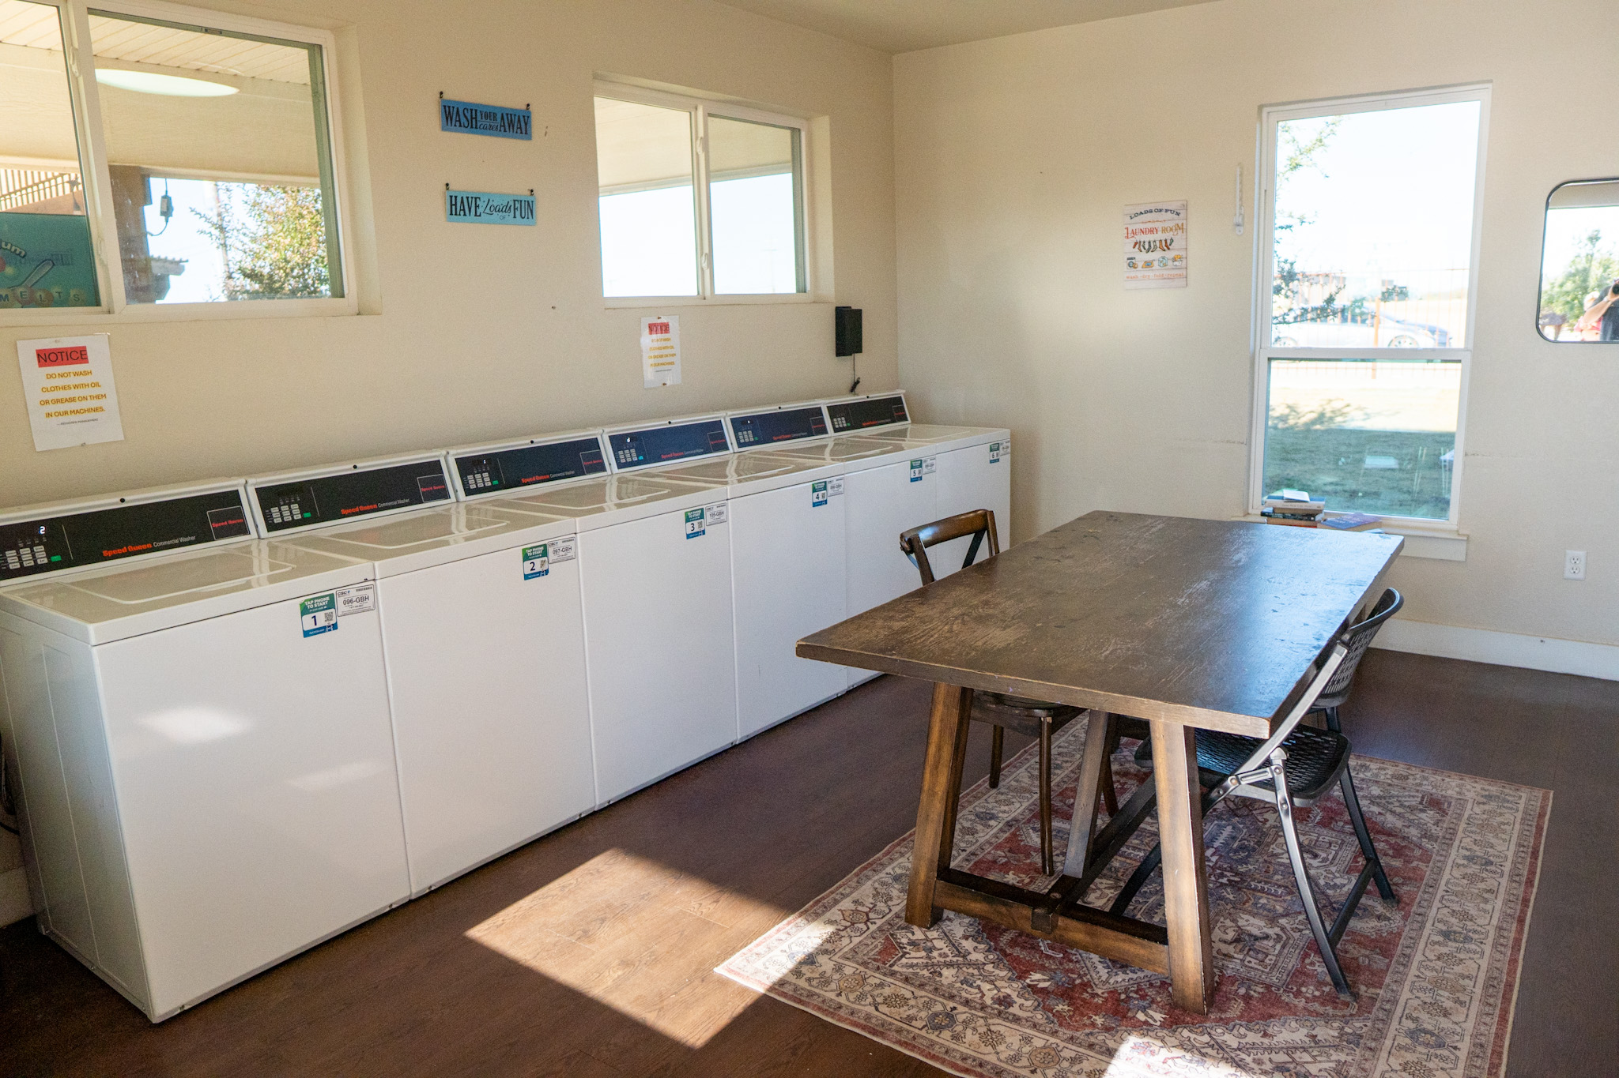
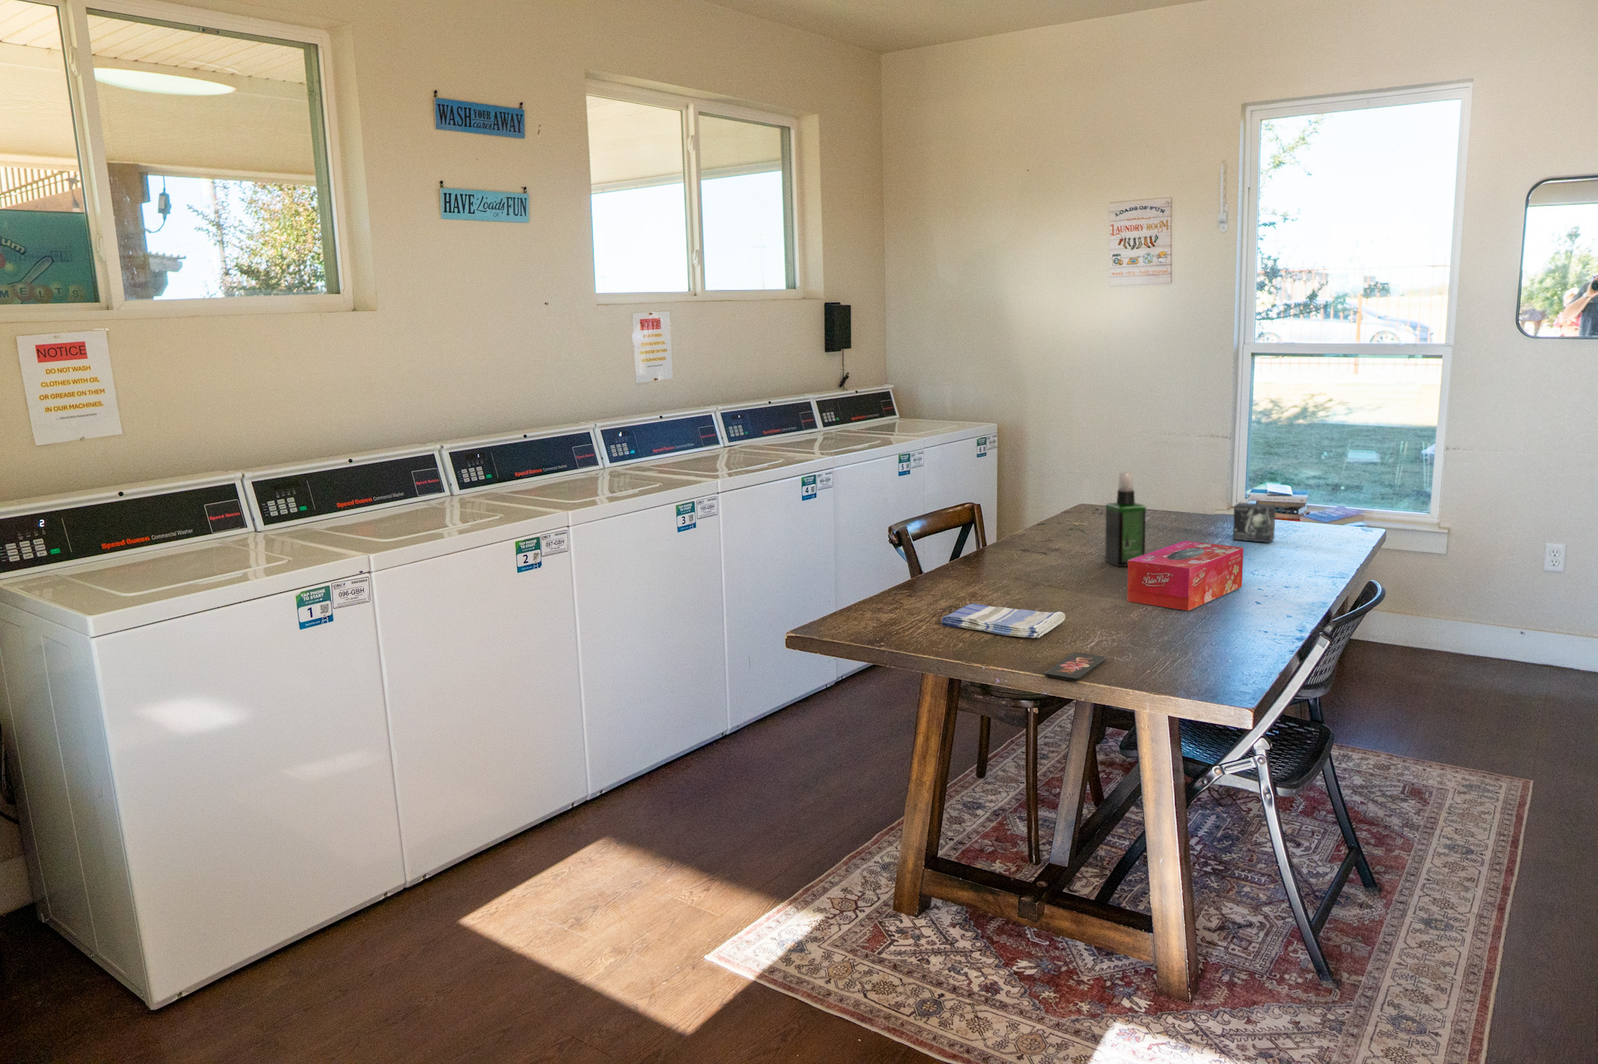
+ spray bottle [1104,470,1147,568]
+ dish towel [940,602,1066,639]
+ box [1232,502,1276,544]
+ smartphone [1044,652,1106,682]
+ tissue box [1126,540,1244,612]
